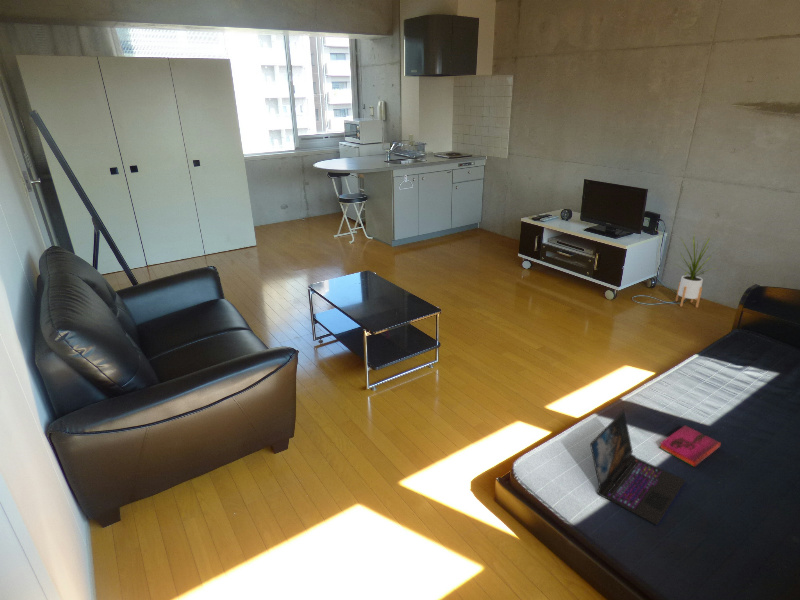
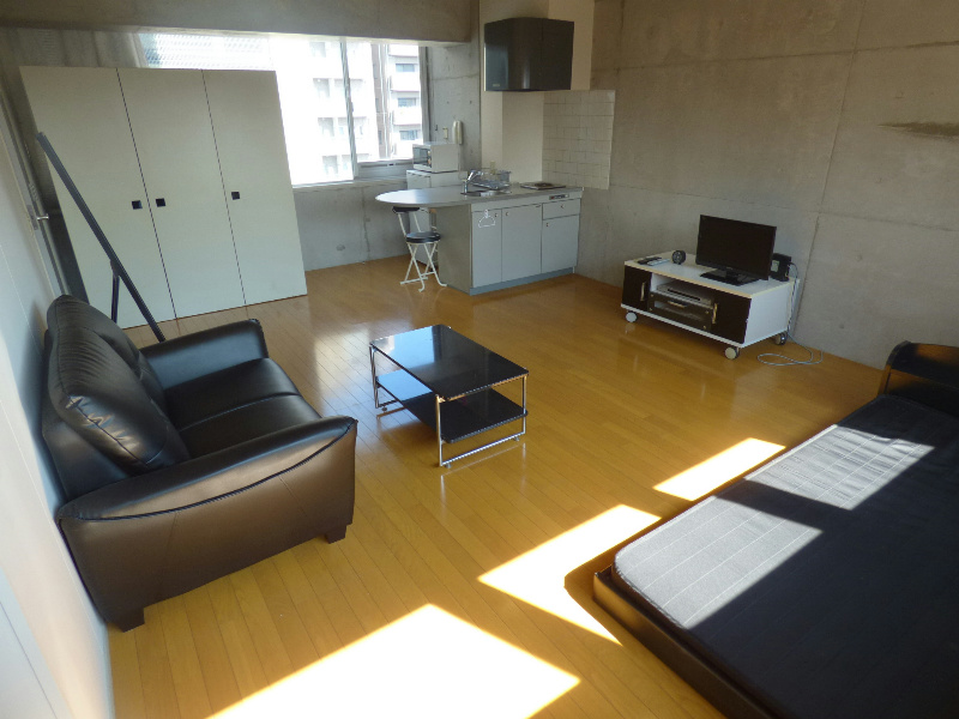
- house plant [674,234,725,308]
- hardback book [658,425,721,468]
- laptop [589,409,687,526]
